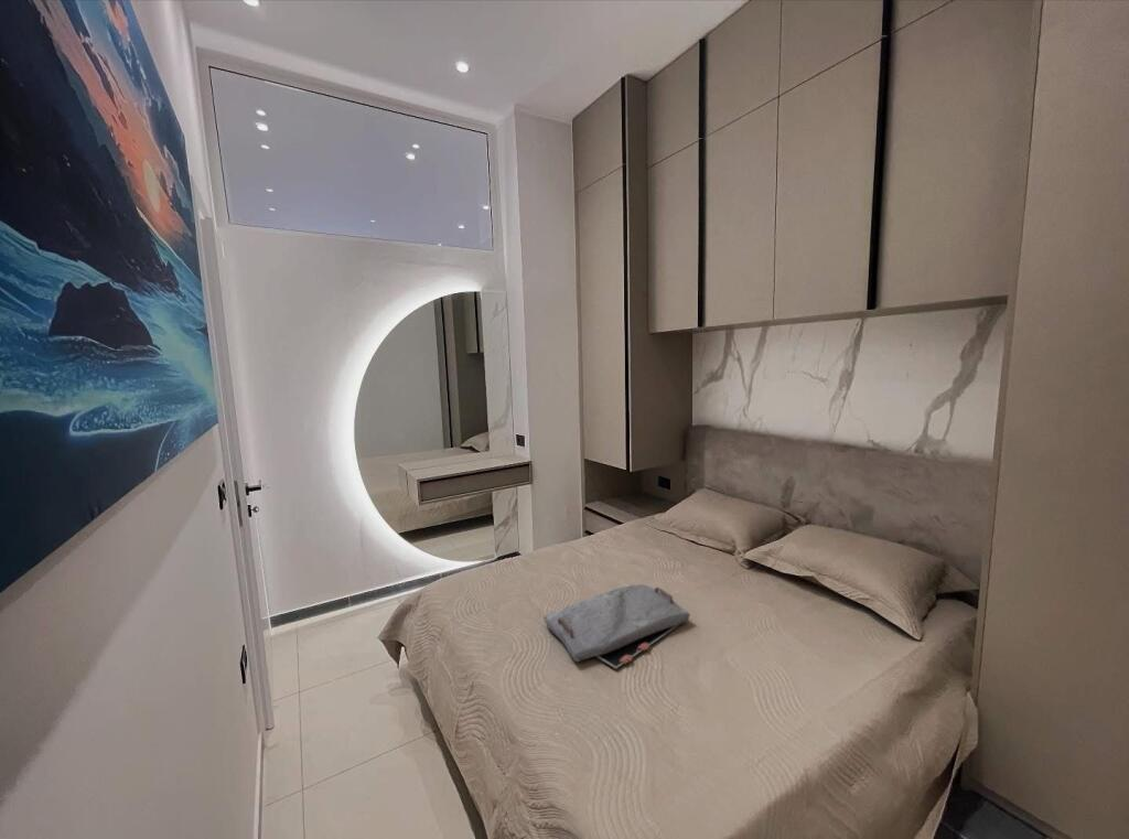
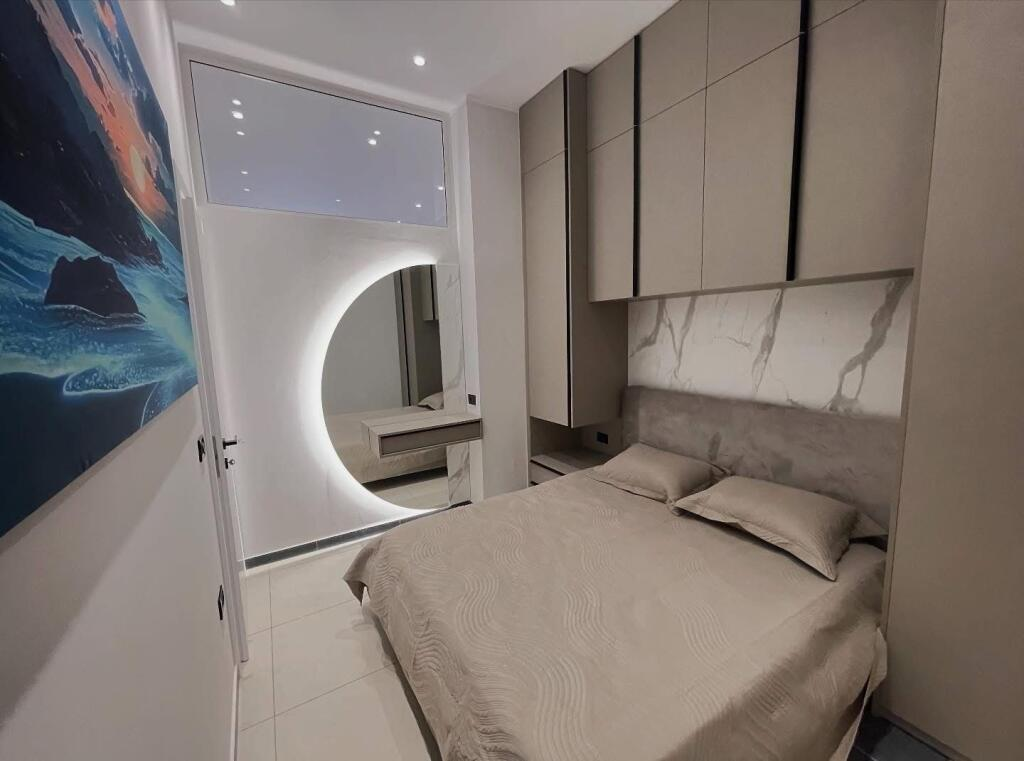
- serving tray [542,583,691,669]
